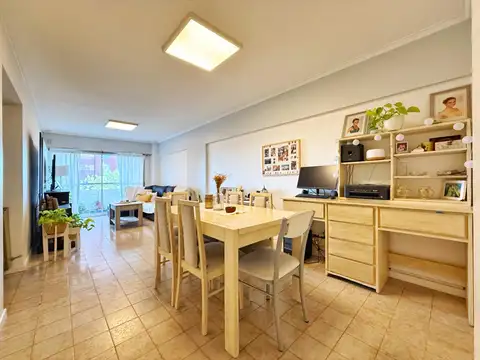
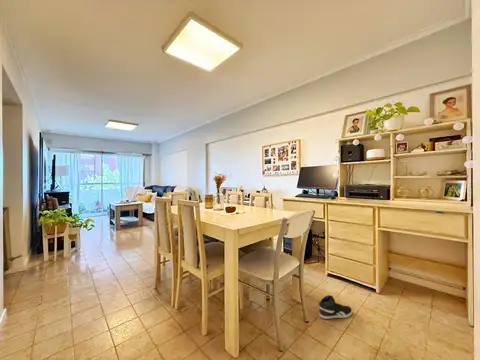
+ sneaker [318,294,353,320]
